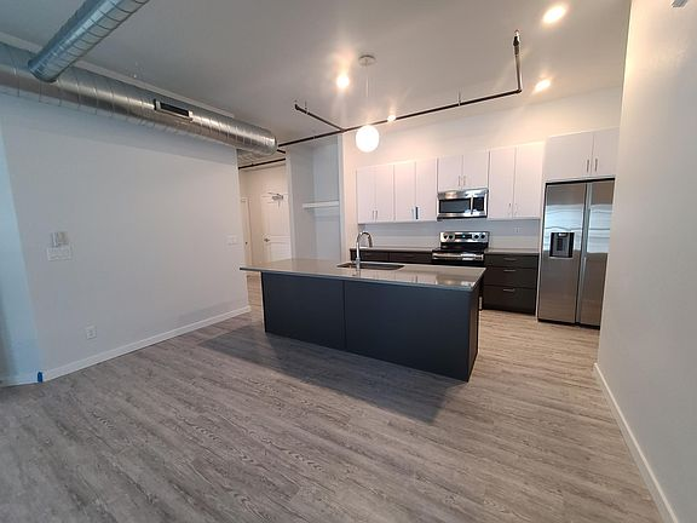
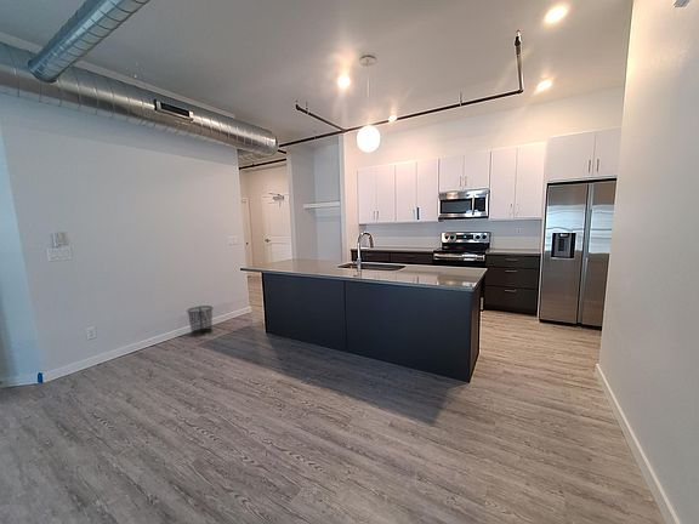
+ trash can [186,304,214,337]
